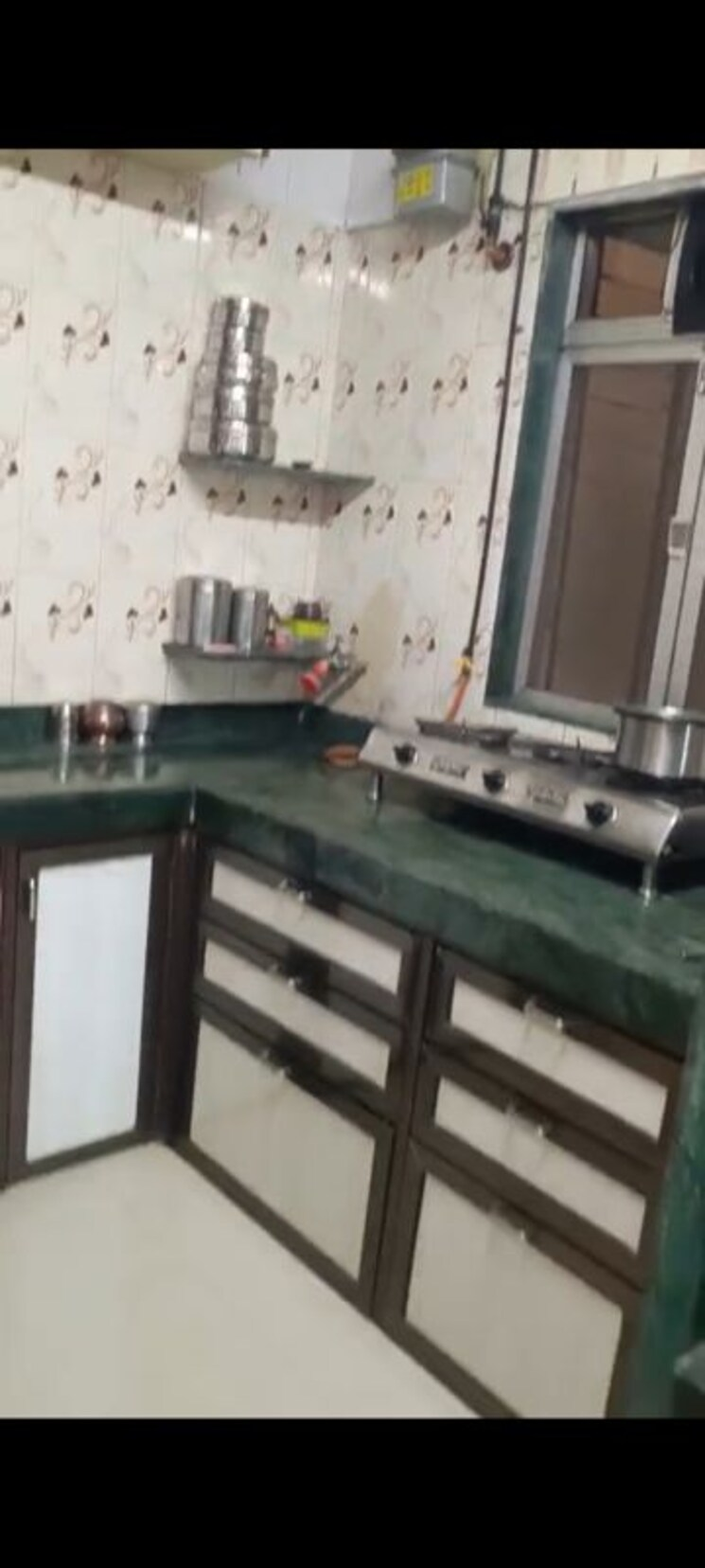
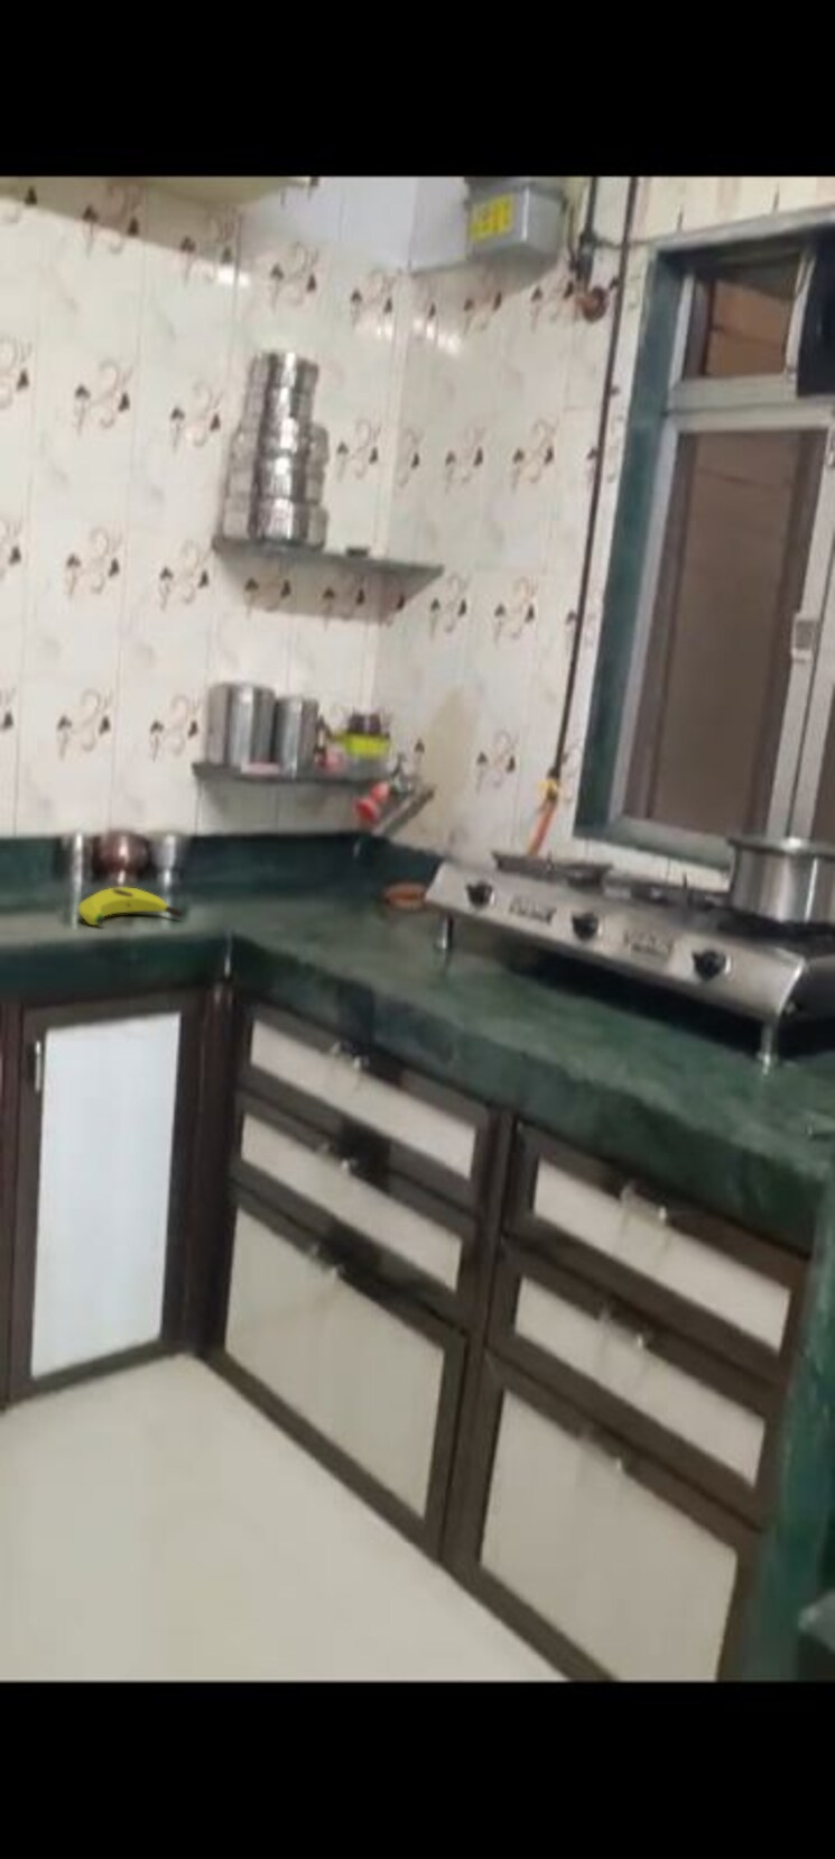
+ banana [77,886,182,926]
